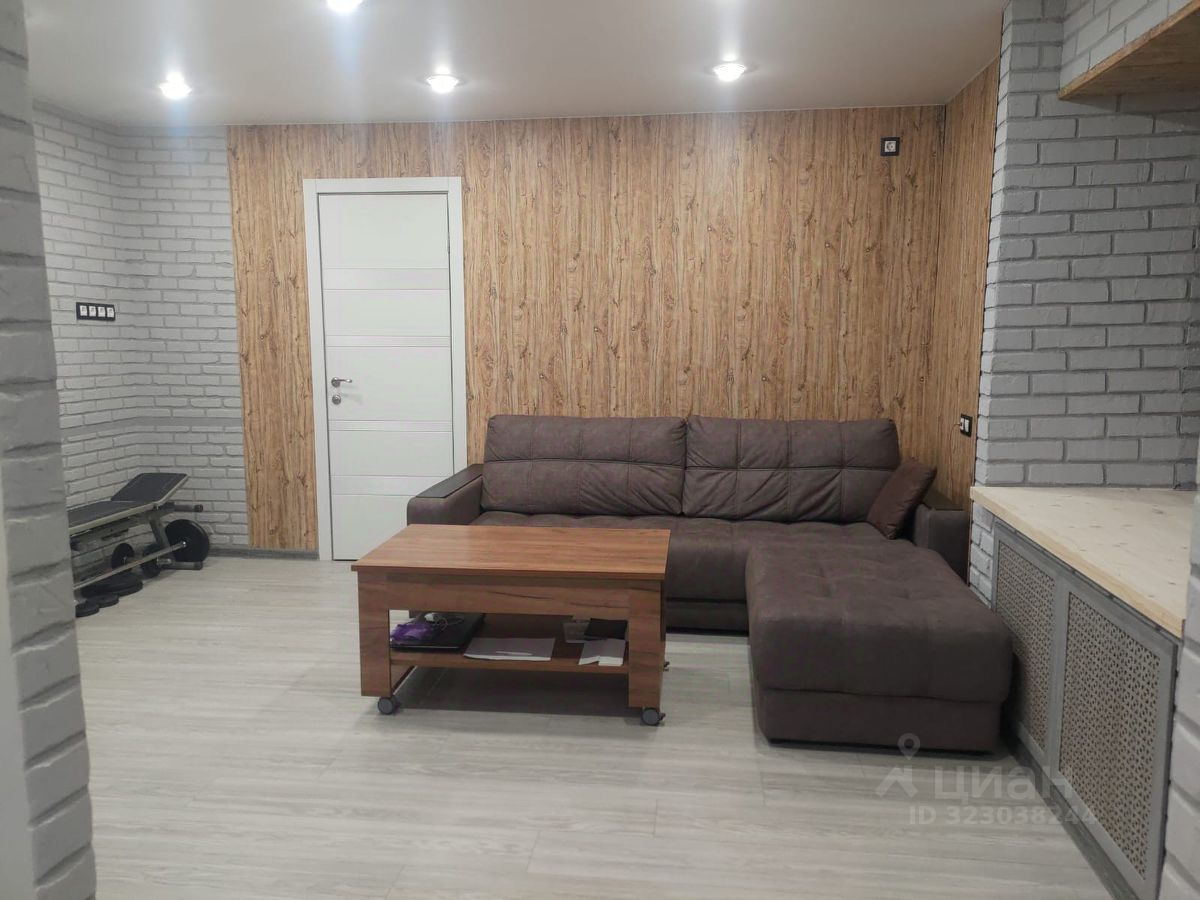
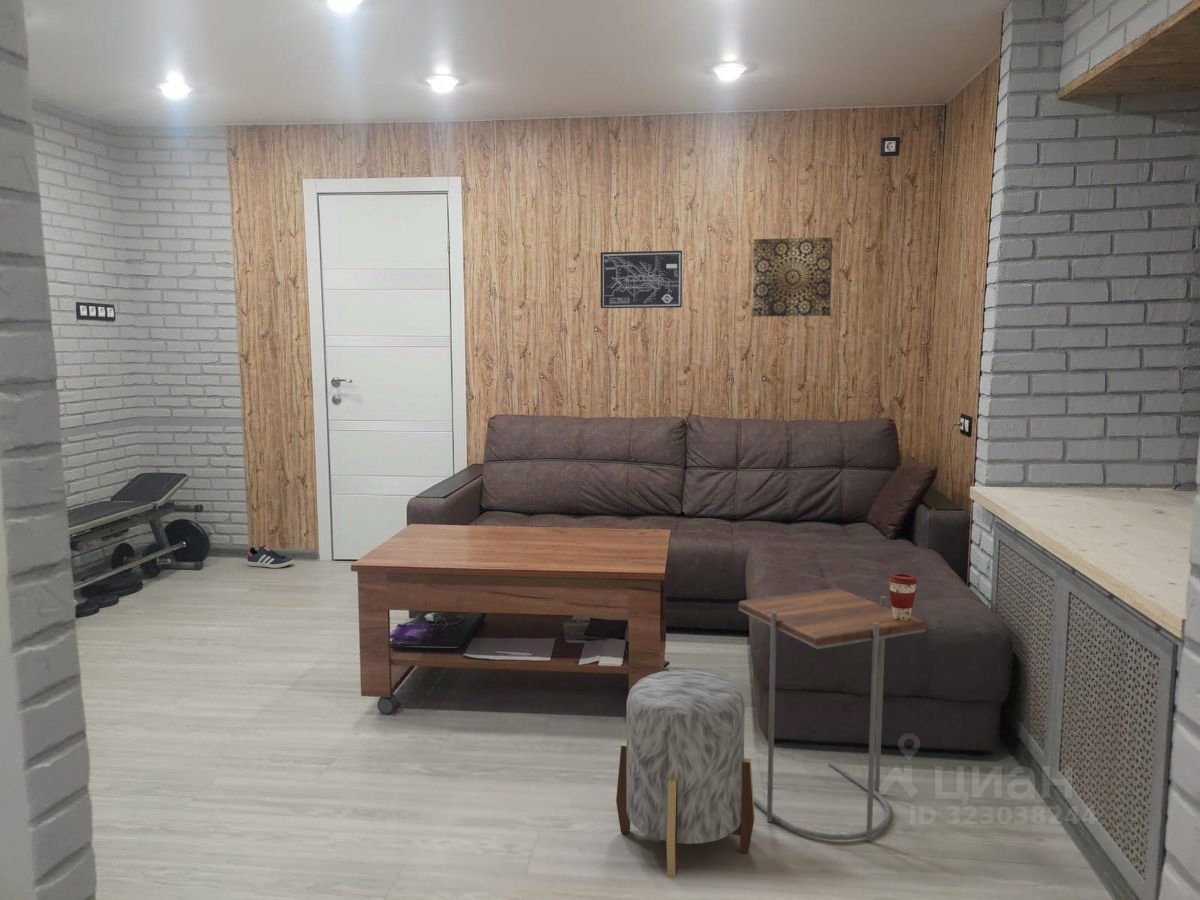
+ wall art [751,236,833,318]
+ side table [738,587,927,842]
+ stool [615,669,756,878]
+ coffee cup [888,573,918,621]
+ wall art [600,250,683,309]
+ sneaker [246,544,295,569]
